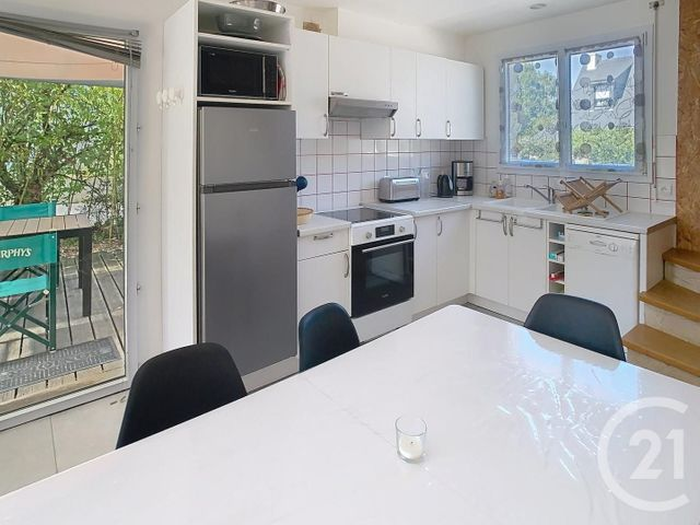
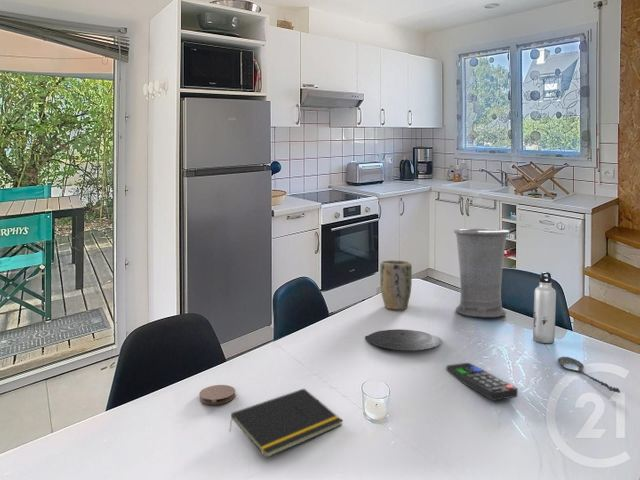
+ notepad [228,388,344,459]
+ plate [364,328,442,351]
+ coaster [198,384,236,405]
+ water bottle [532,271,557,344]
+ vase [453,228,511,318]
+ remote control [445,362,519,401]
+ spoon [557,356,621,394]
+ plant pot [379,259,413,310]
